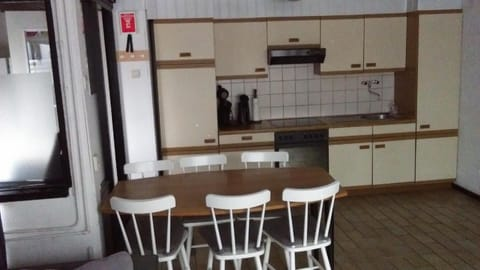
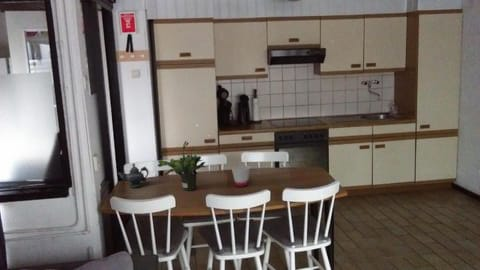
+ potted plant [157,140,207,191]
+ teapot [117,162,150,188]
+ cup [230,165,251,188]
